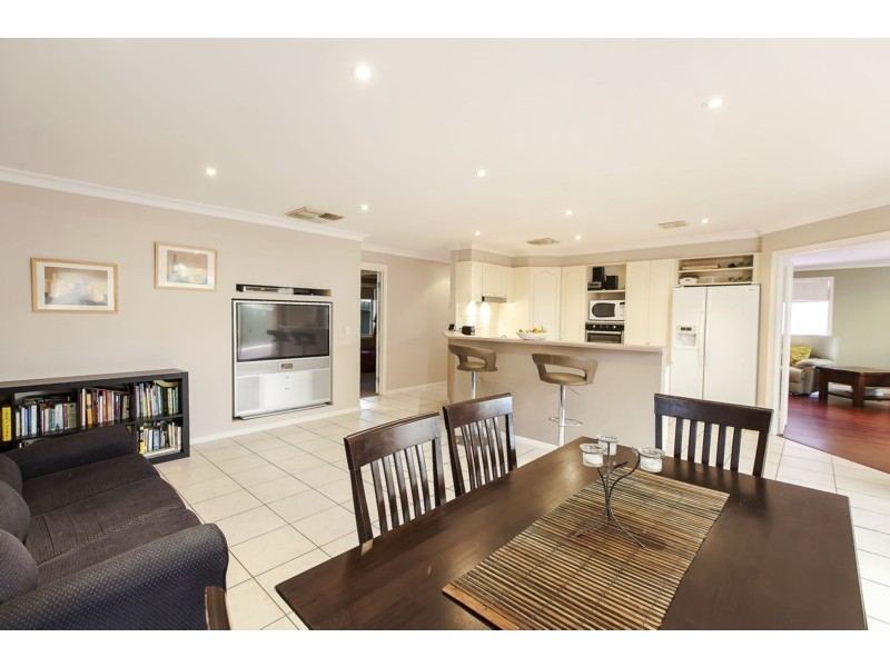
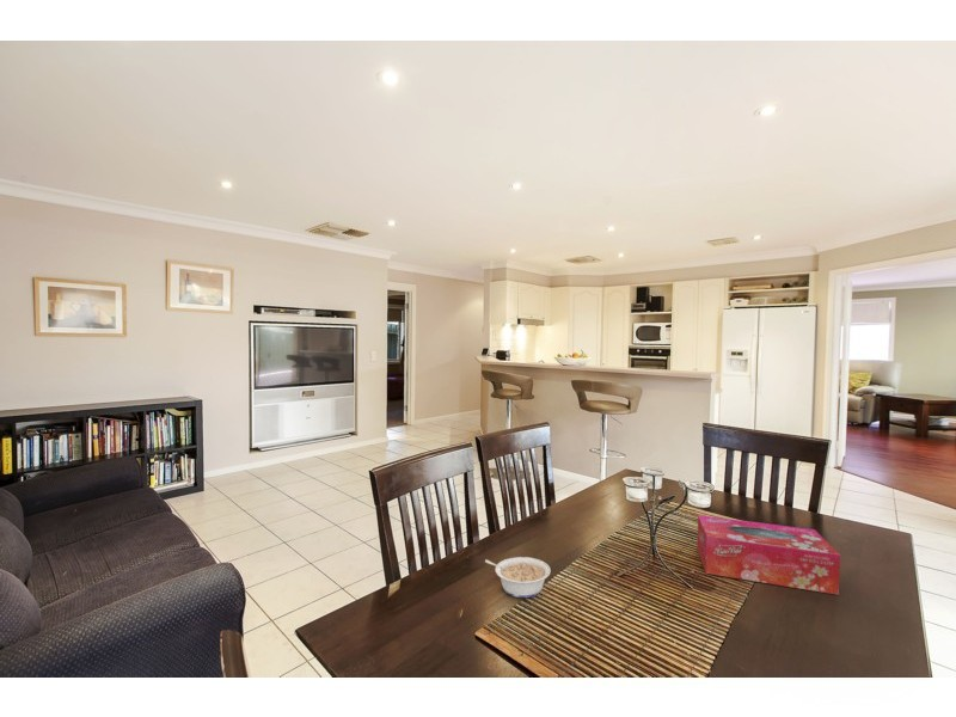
+ tissue box [695,514,841,596]
+ legume [484,556,552,599]
